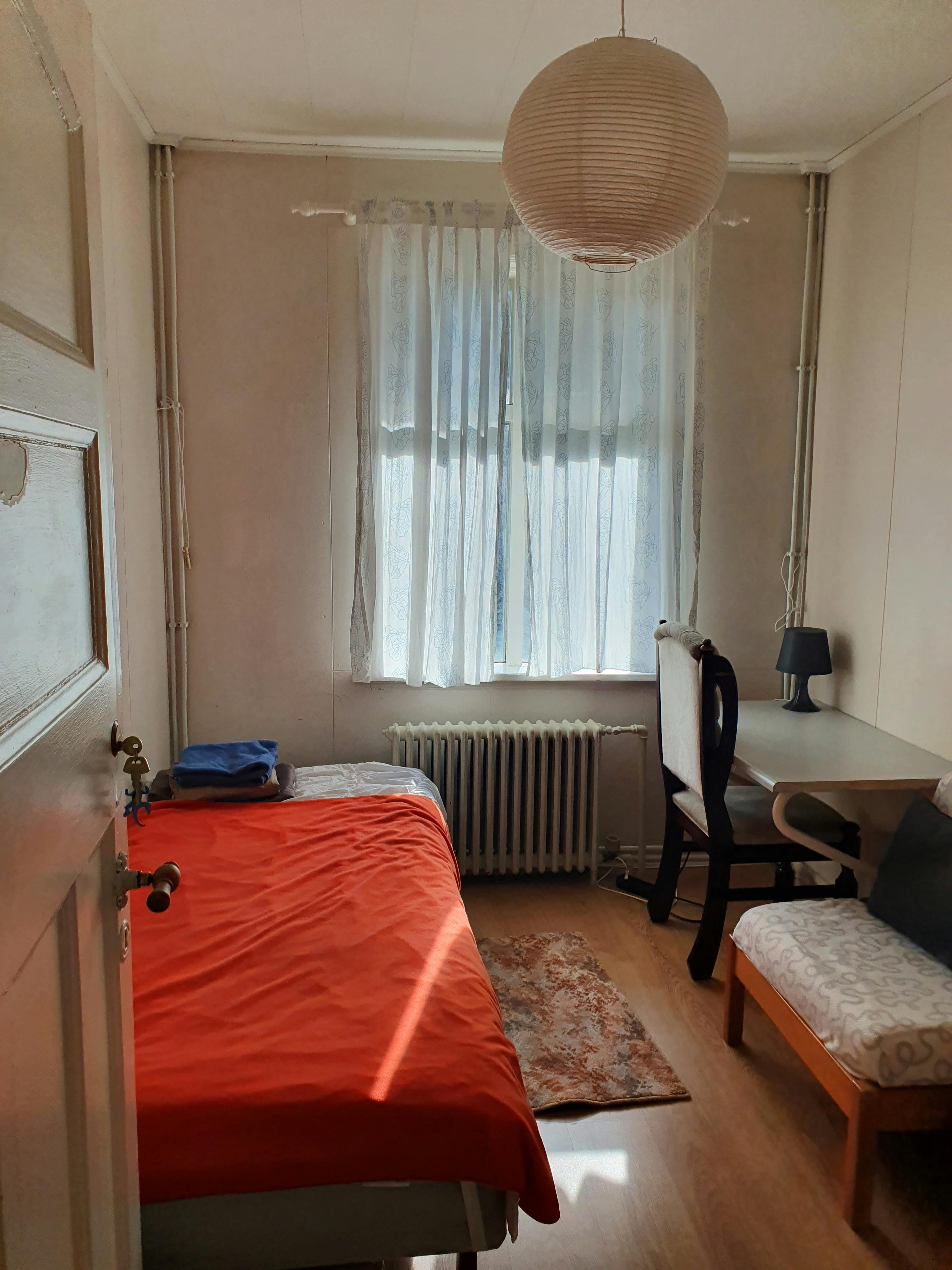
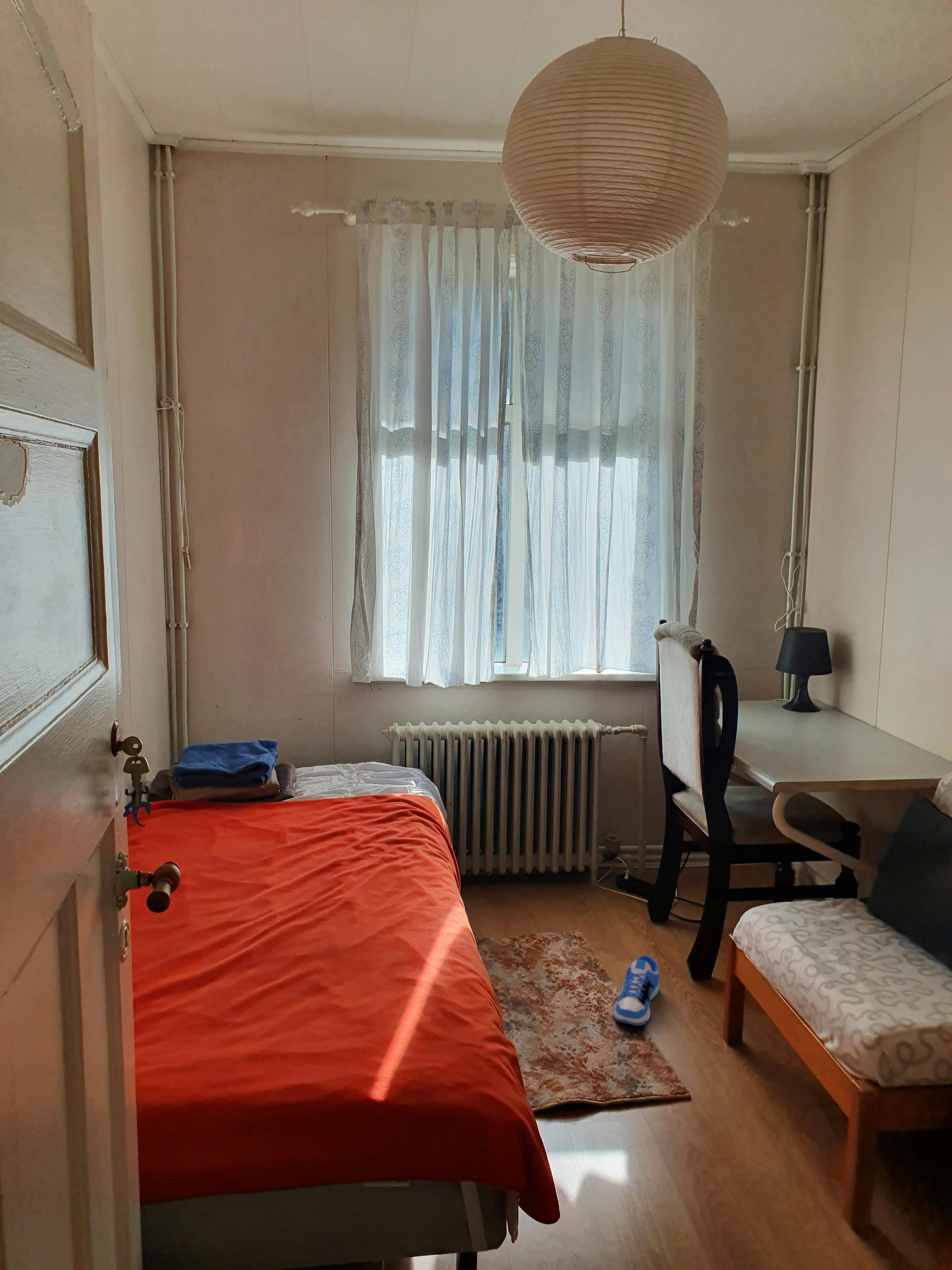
+ shoe [614,955,660,1026]
